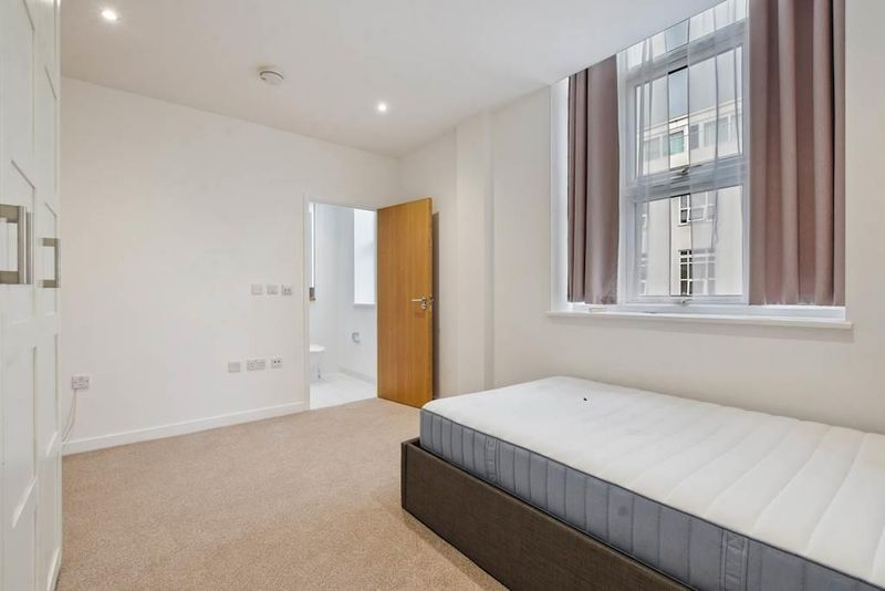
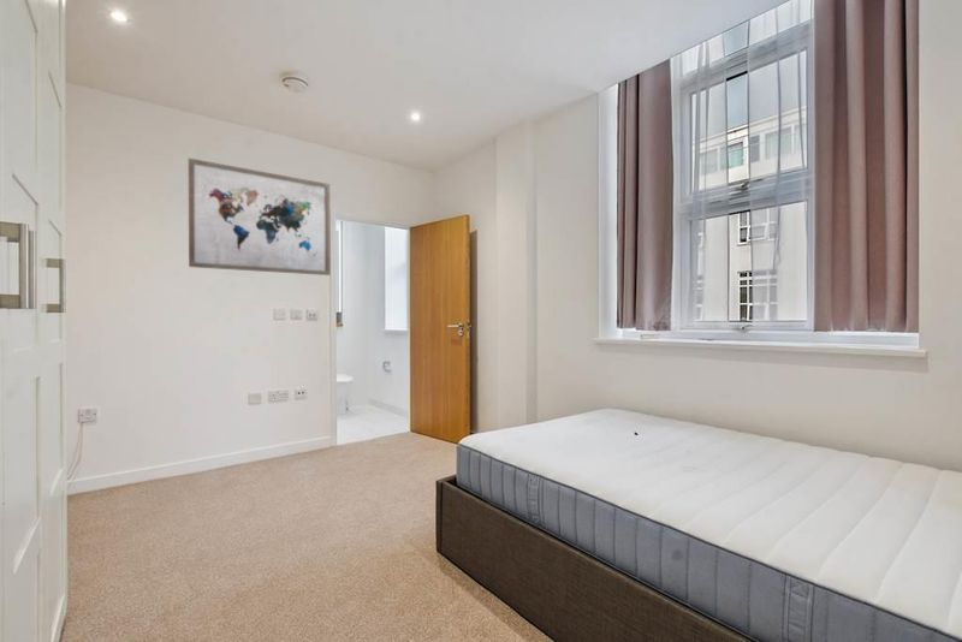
+ wall art [188,157,332,277]
